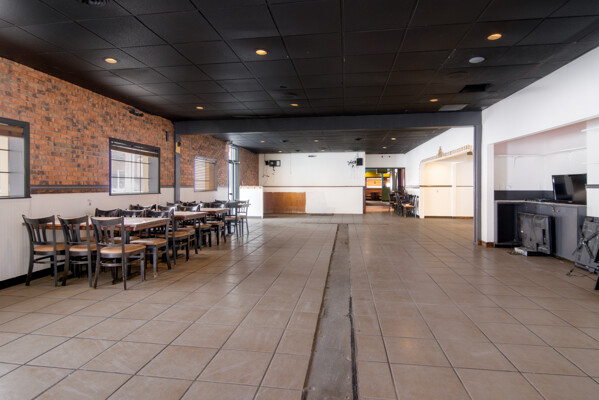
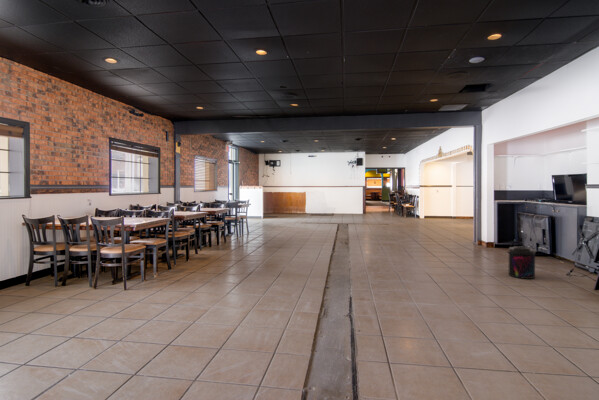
+ supplement container [508,245,536,280]
